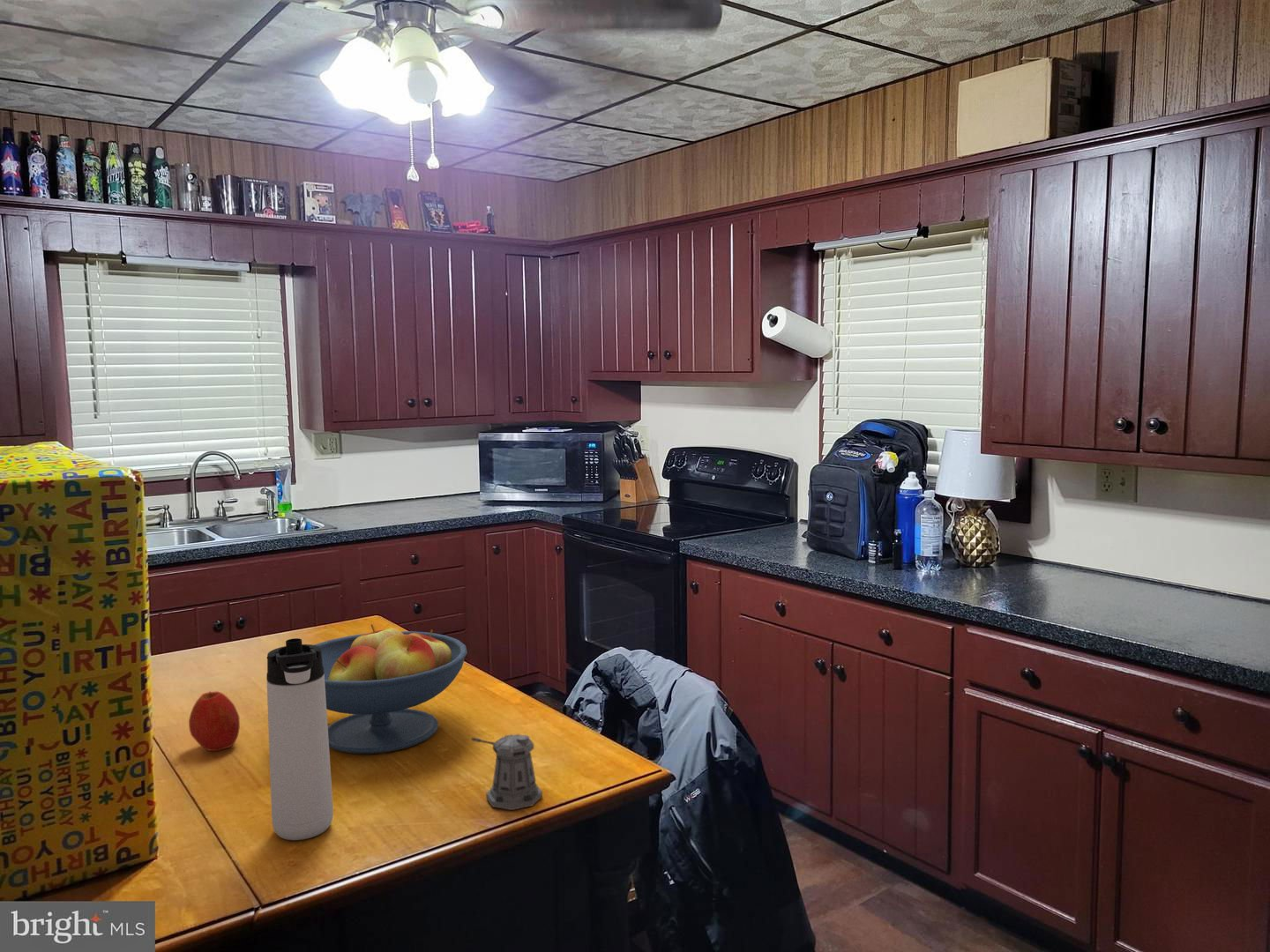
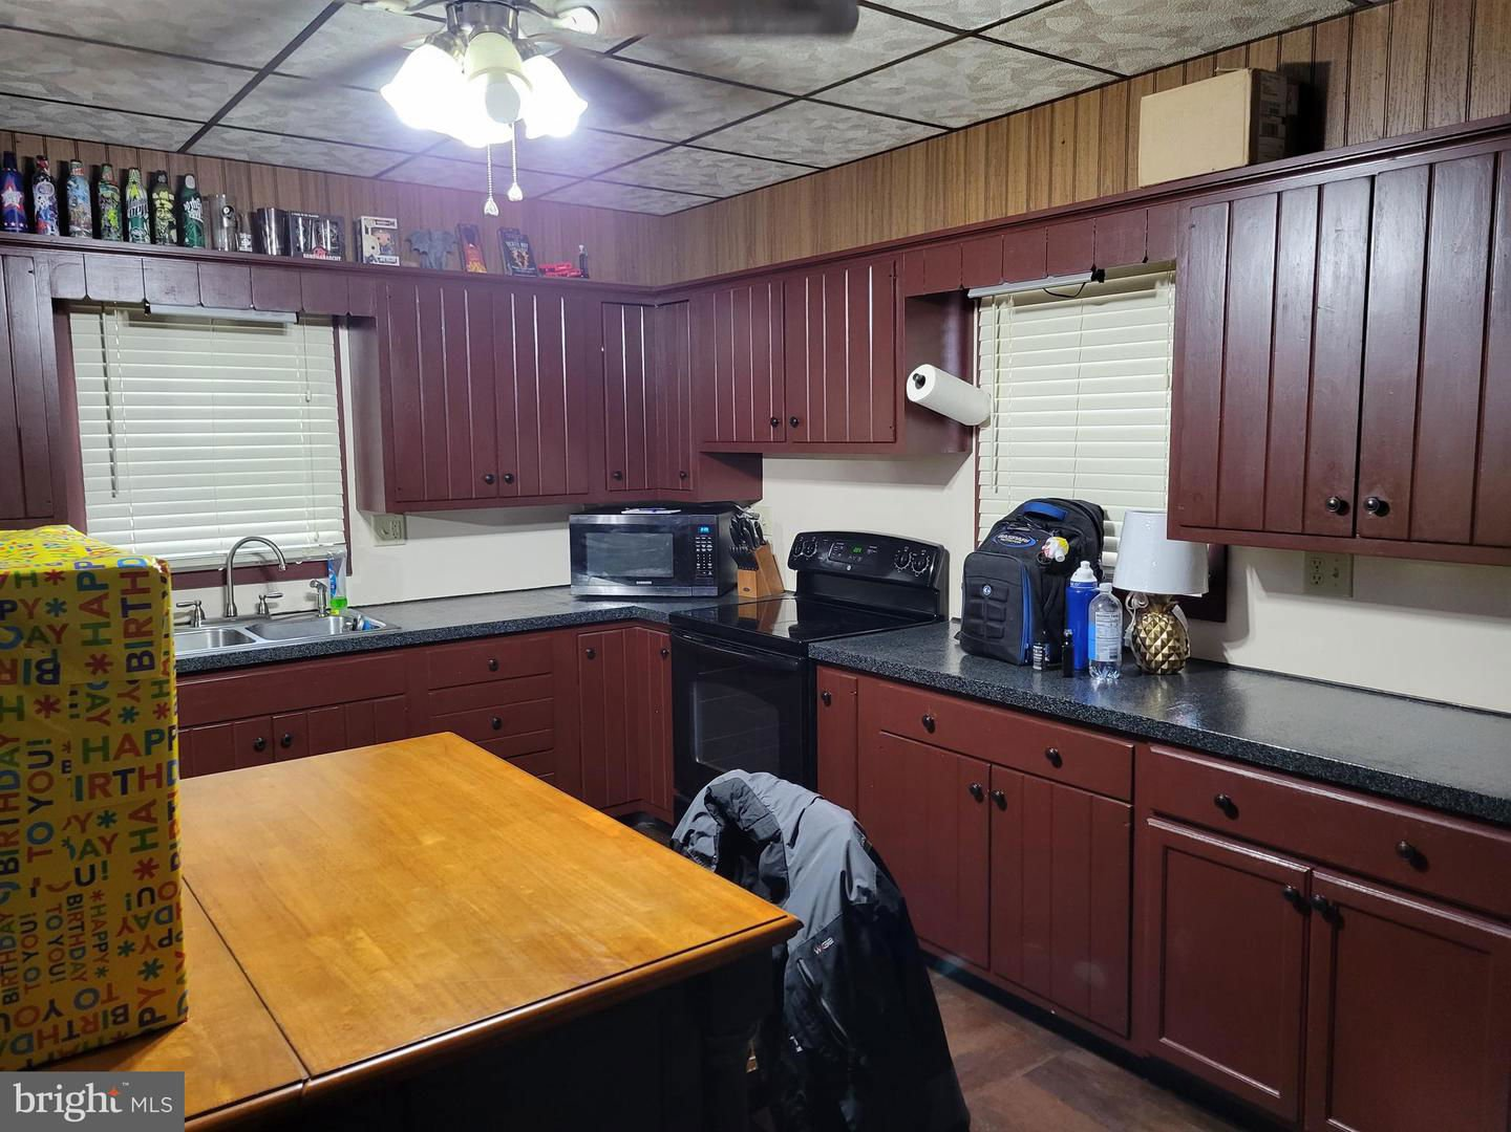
- fruit bowl [313,623,468,755]
- thermos bottle [265,637,334,841]
- pepper shaker [471,733,543,811]
- apple [188,690,241,752]
